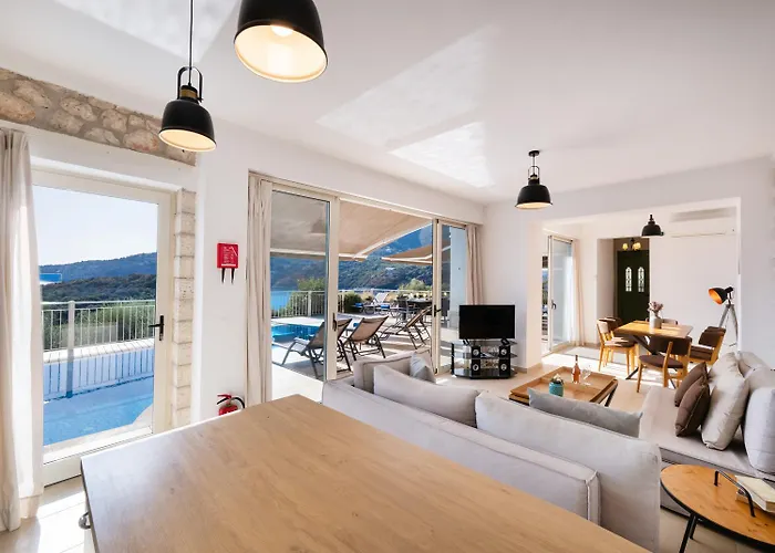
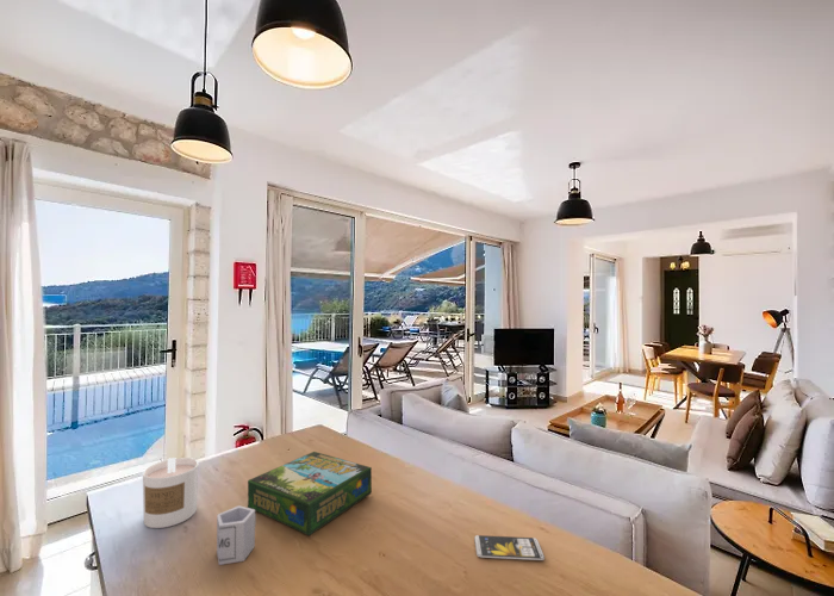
+ candle [142,457,200,529]
+ board game [247,451,373,536]
+ cup [216,504,257,566]
+ smartphone [473,534,546,561]
